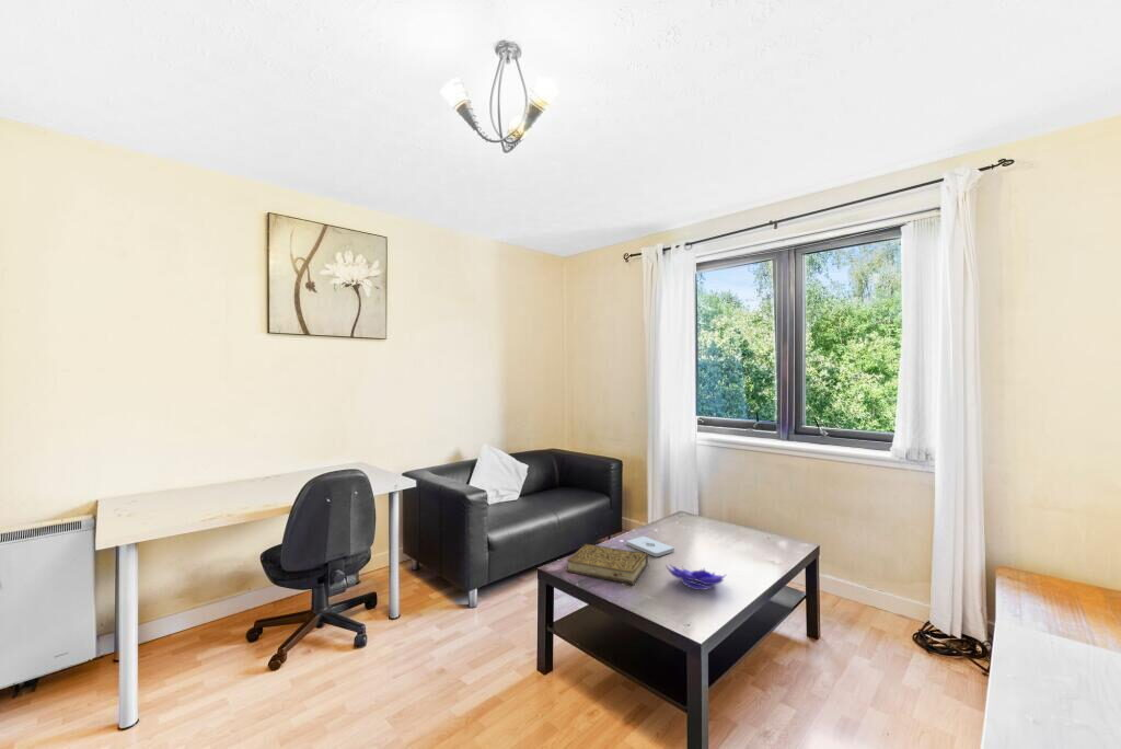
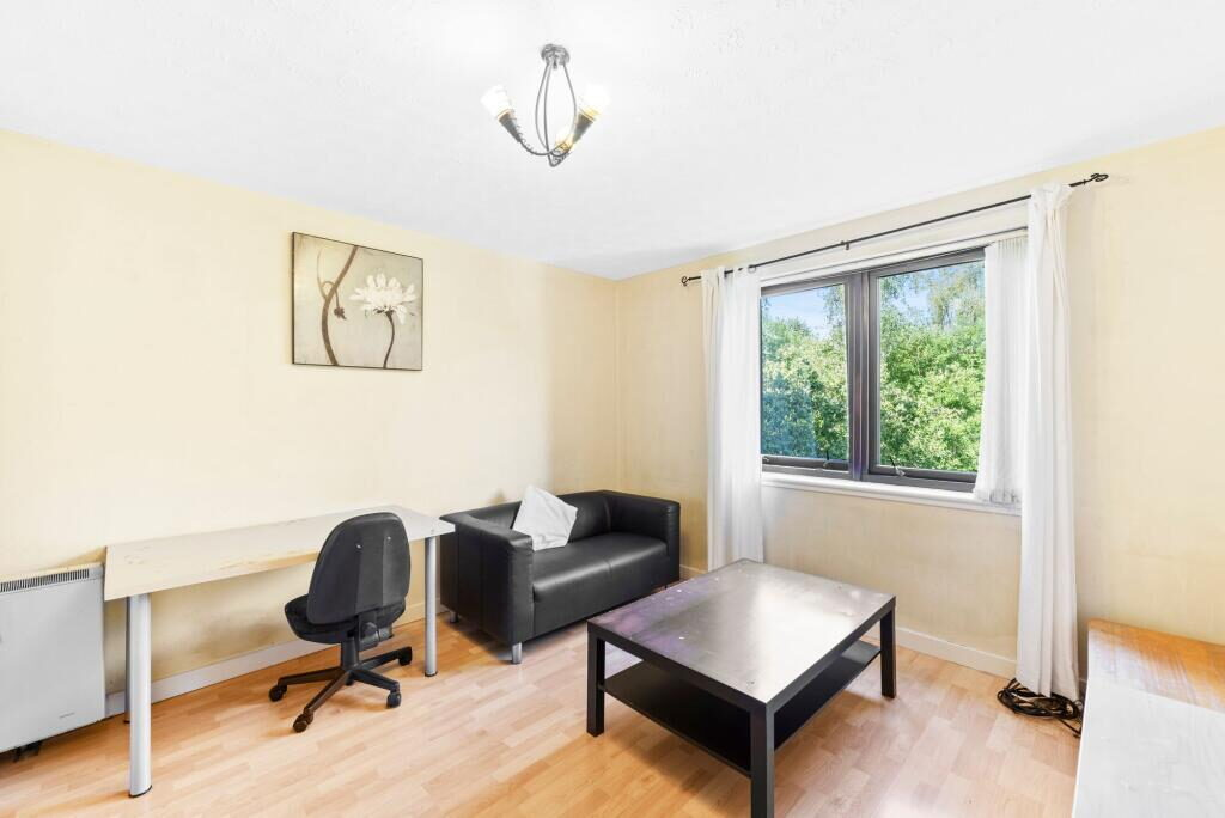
- book [565,543,649,585]
- decorative bowl [664,563,728,591]
- notepad [626,535,675,557]
